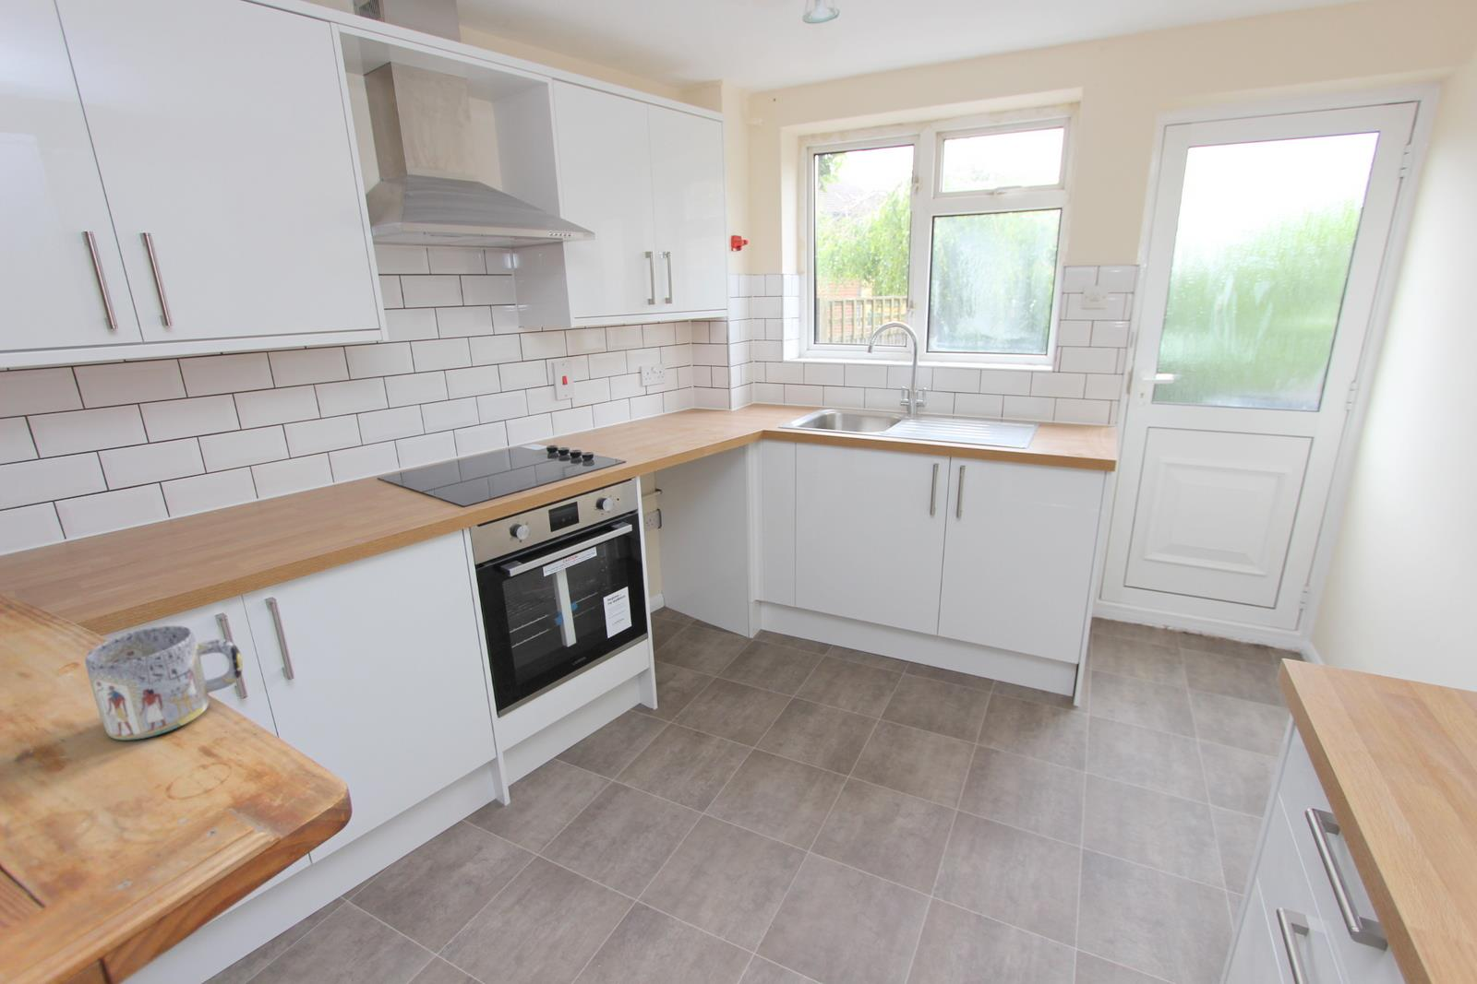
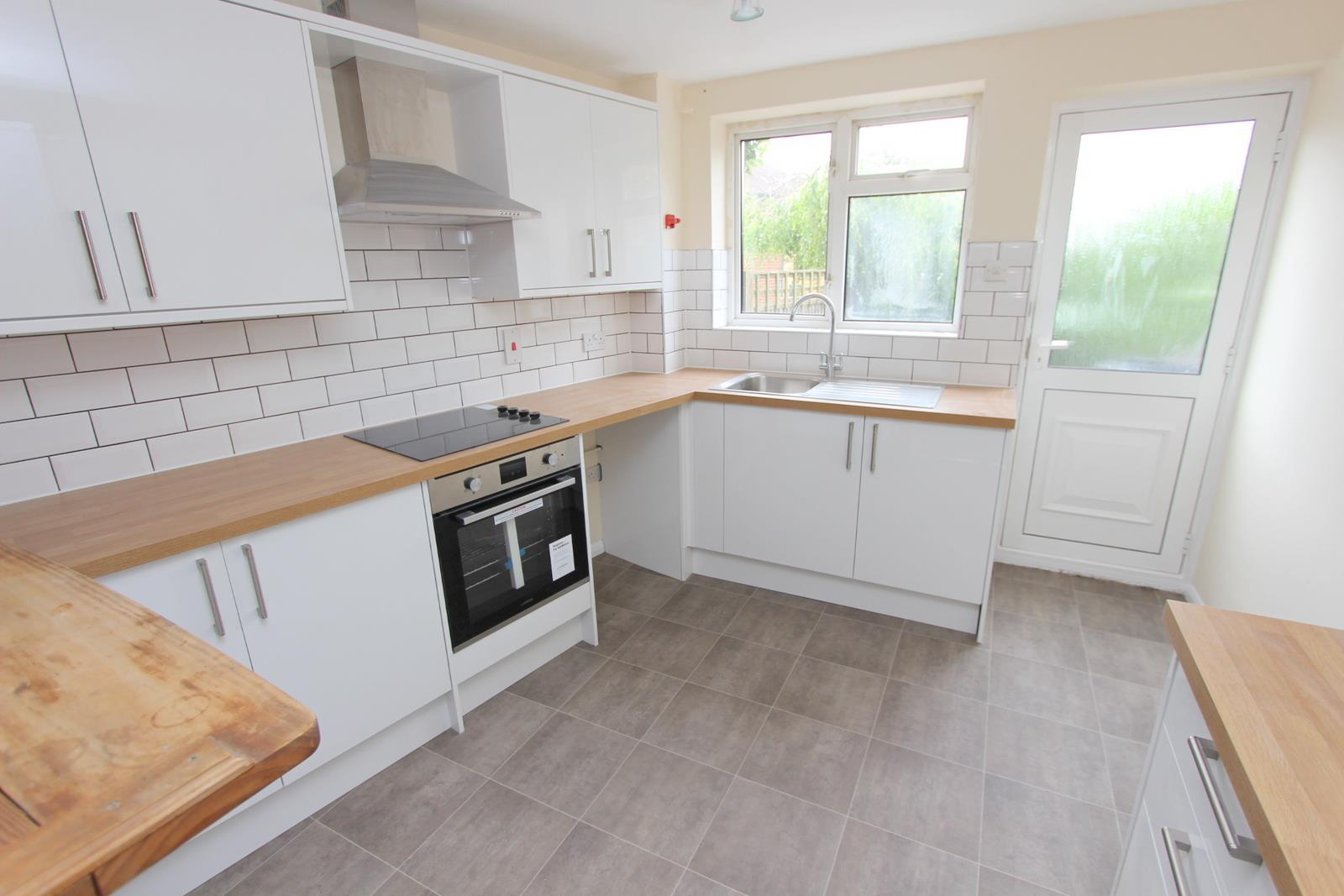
- mug [84,625,244,741]
